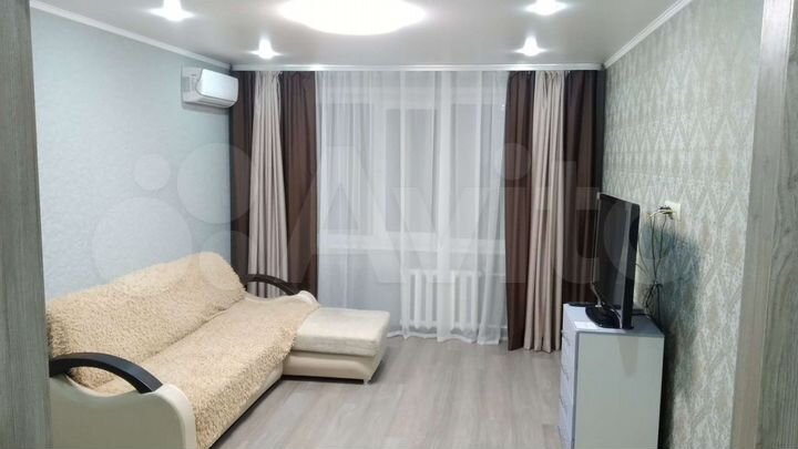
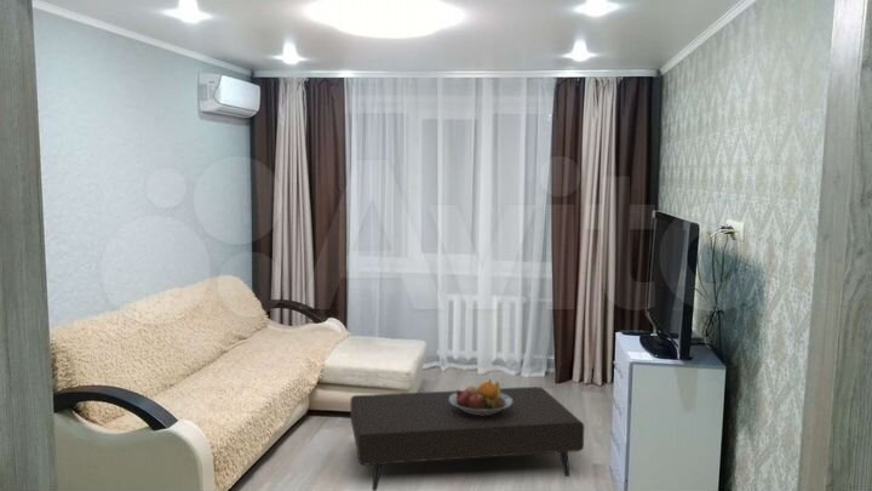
+ coffee table [350,384,585,491]
+ fruit bowl [449,378,512,416]
